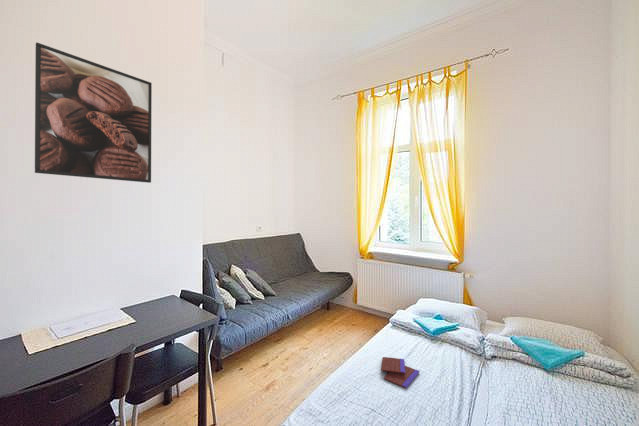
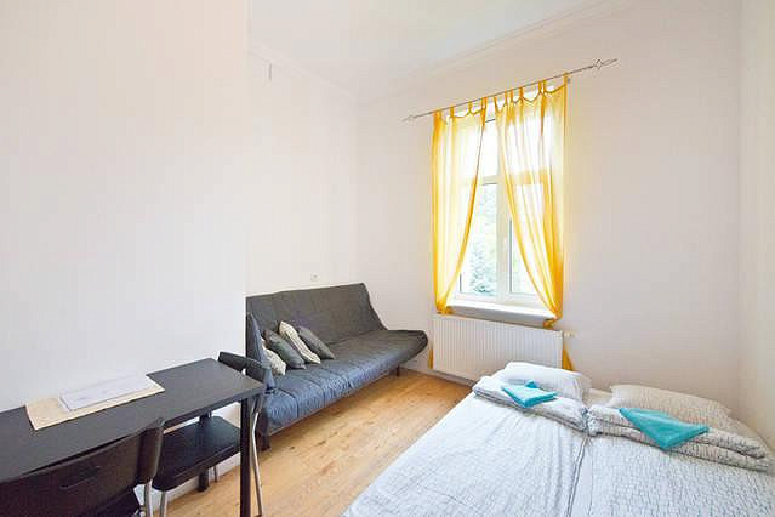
- book [380,356,421,389]
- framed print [34,41,153,184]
